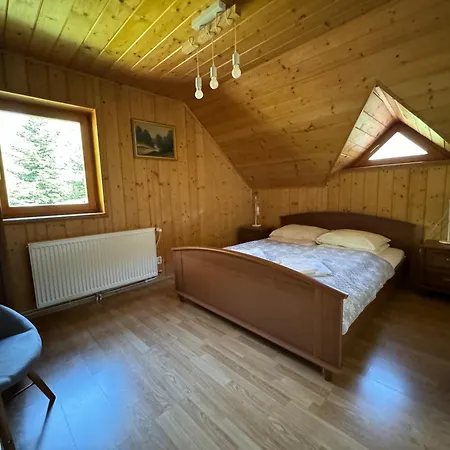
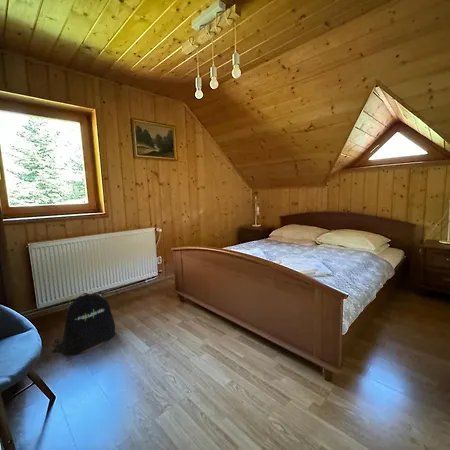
+ backpack [51,292,116,356]
